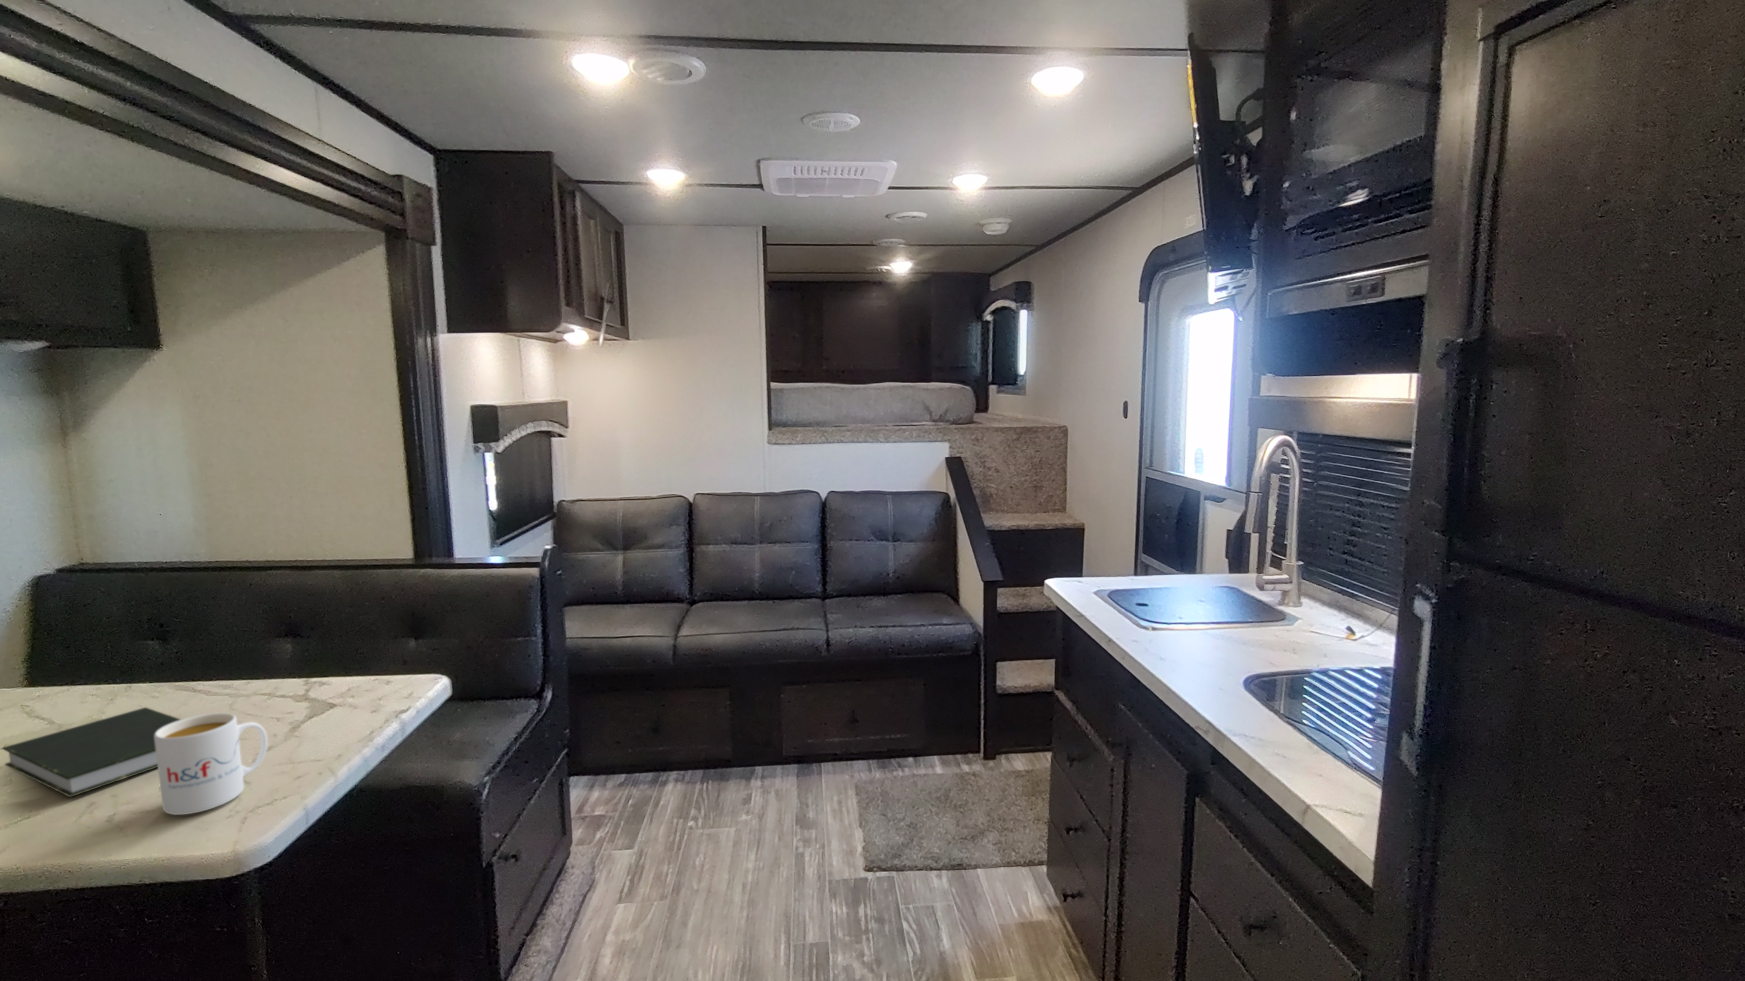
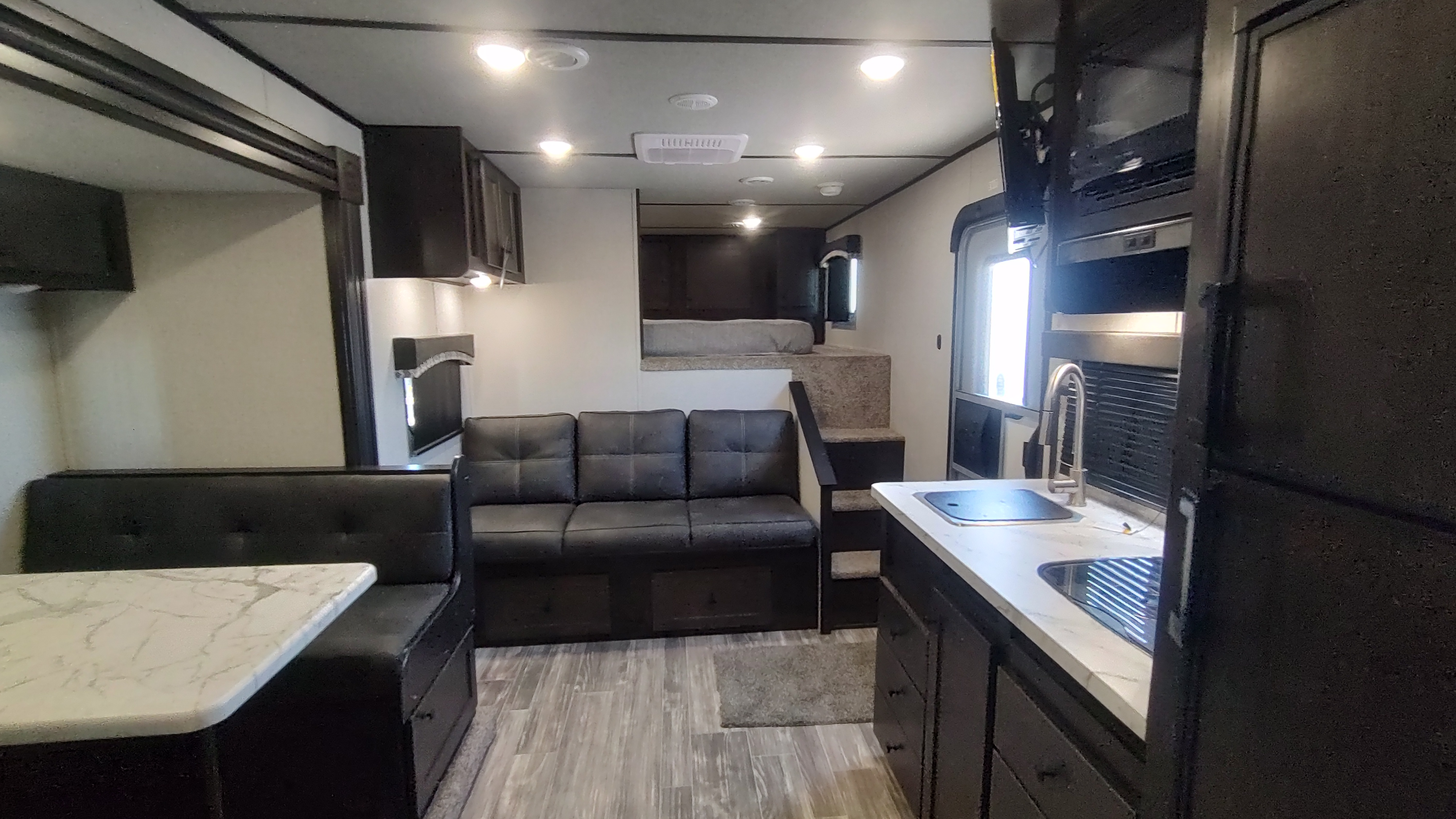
- mug [153,713,267,816]
- book [2,707,182,798]
